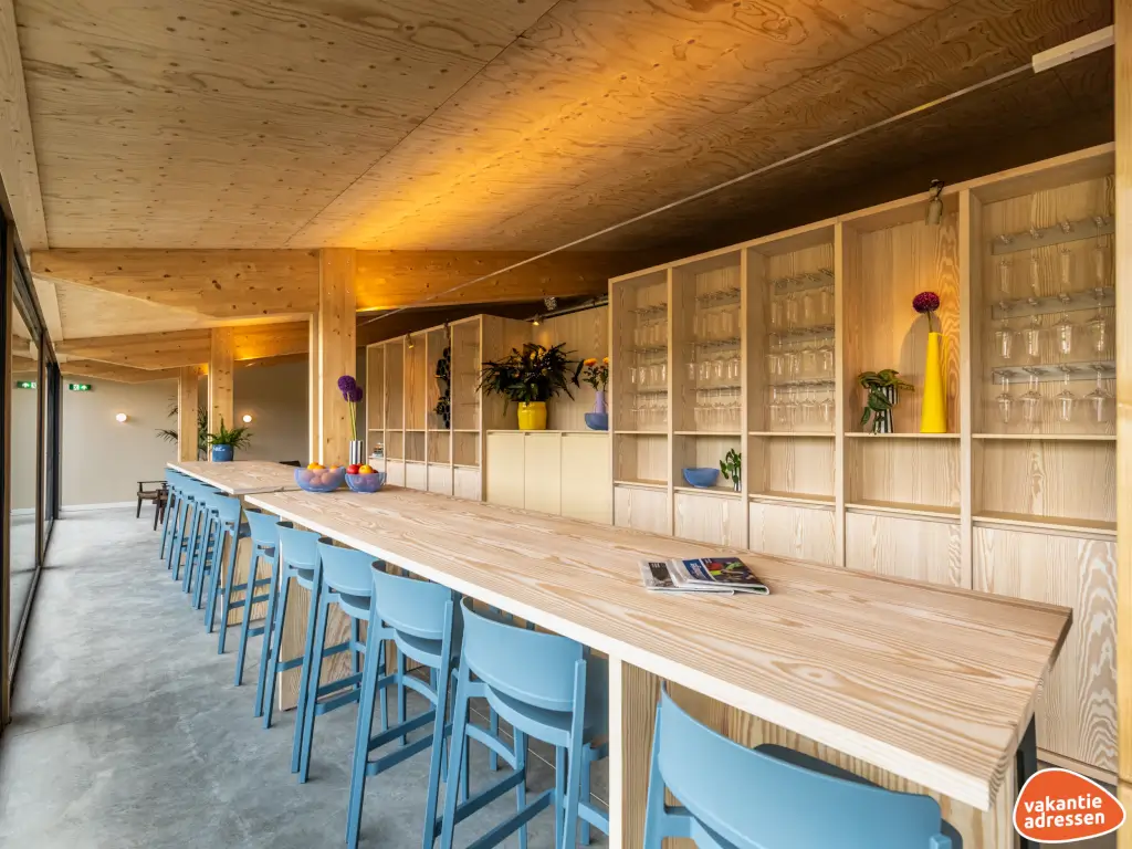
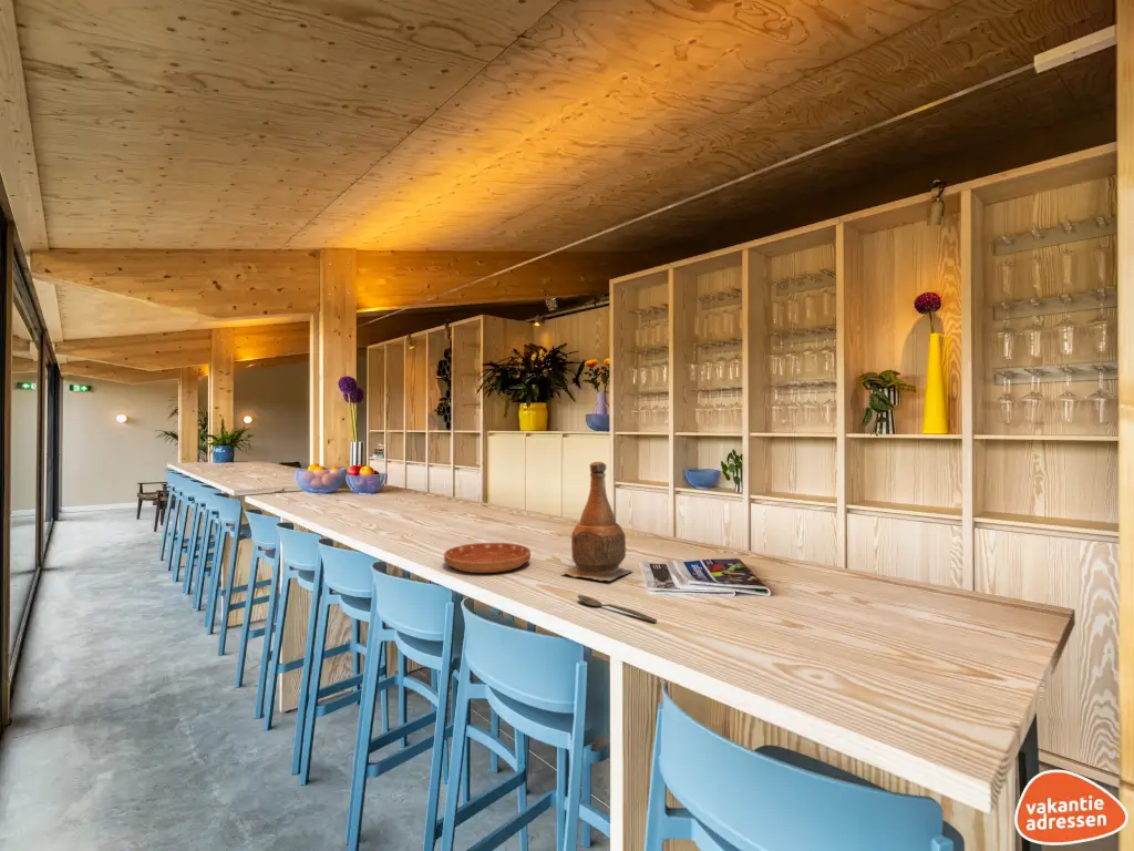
+ saucer [443,542,532,574]
+ spoon [577,594,658,623]
+ bottle [560,461,632,582]
